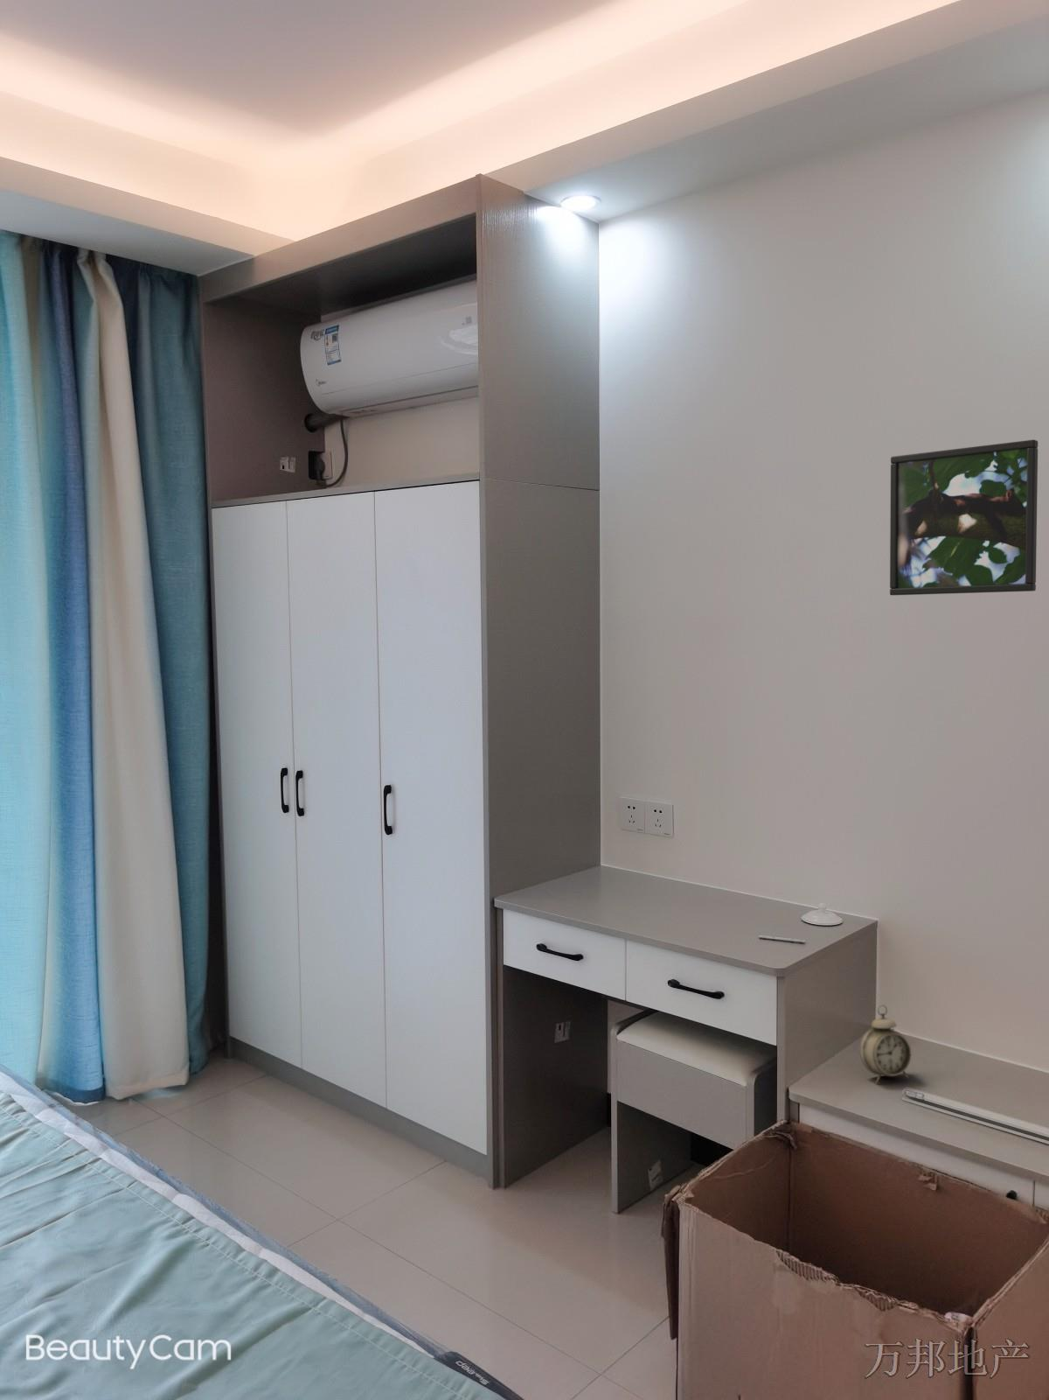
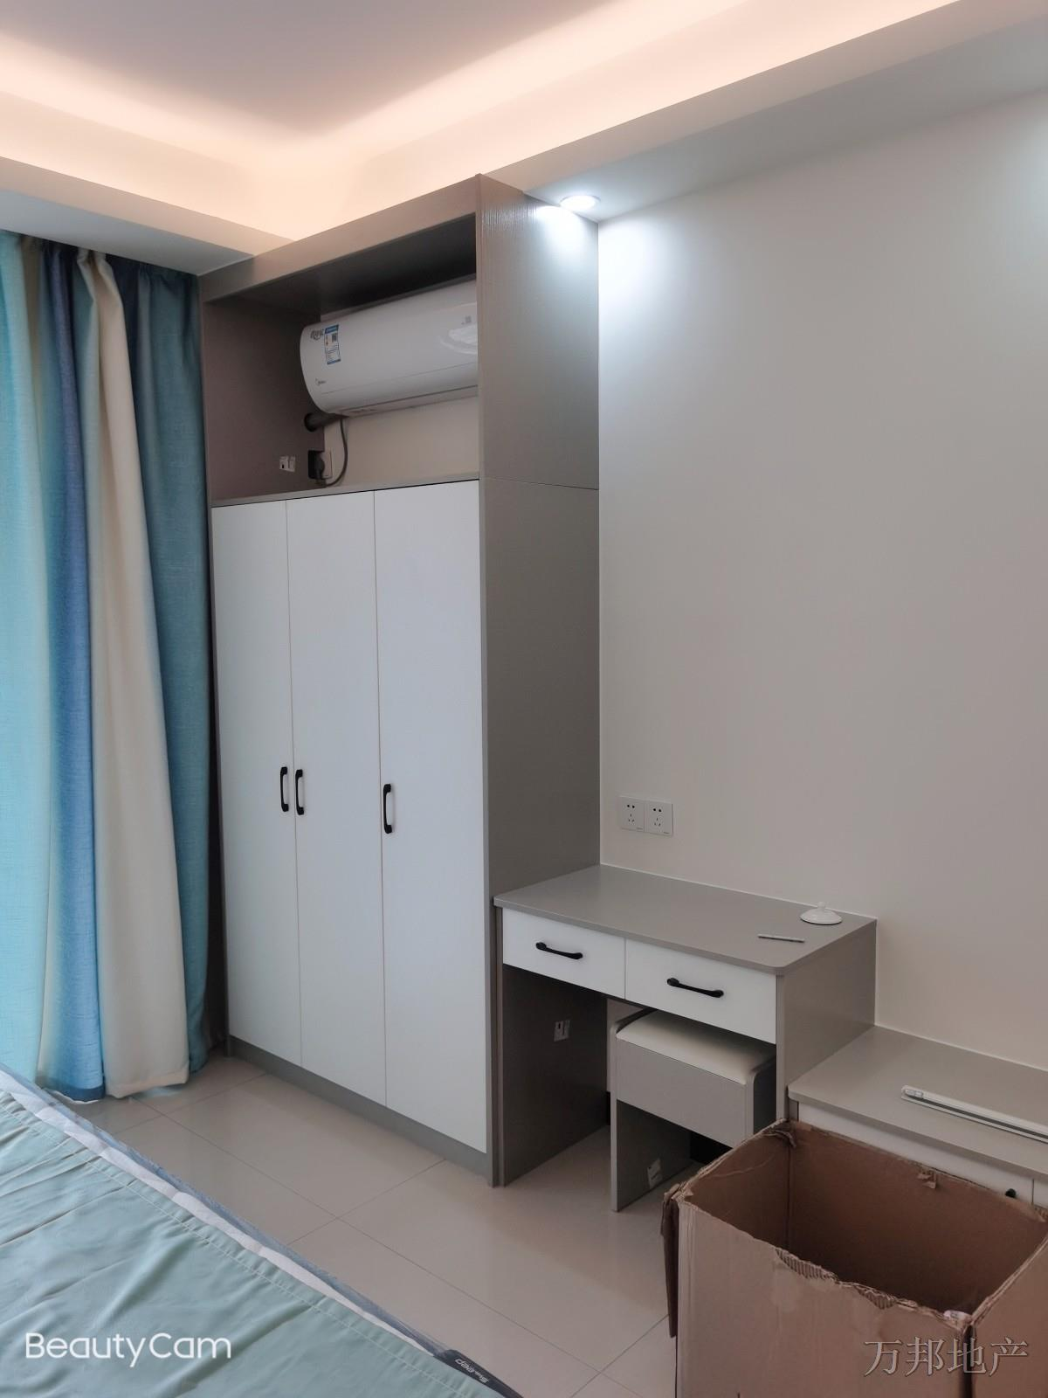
- alarm clock [858,1003,911,1084]
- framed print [889,439,1038,596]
